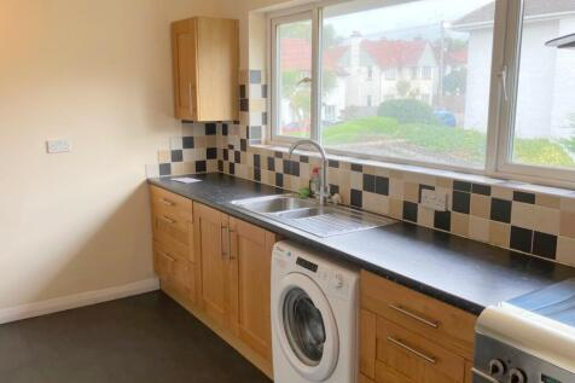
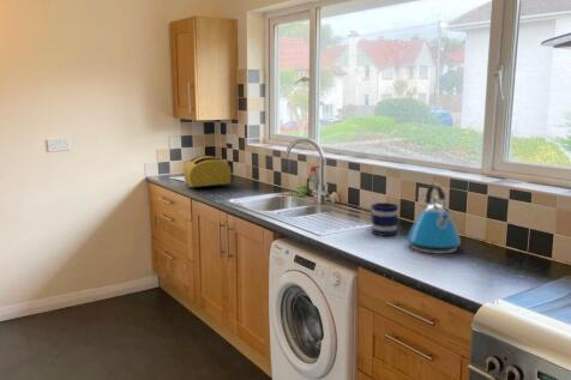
+ kettle [407,182,462,255]
+ mug [369,201,399,237]
+ toaster [182,155,233,192]
